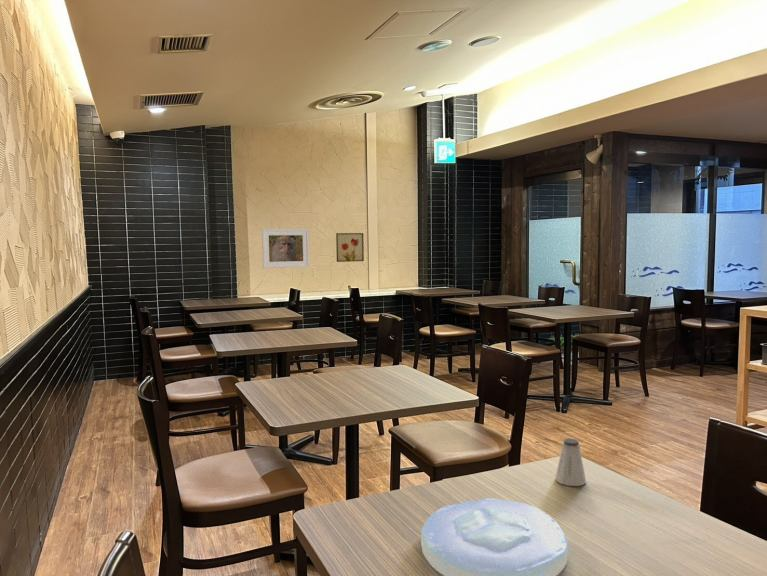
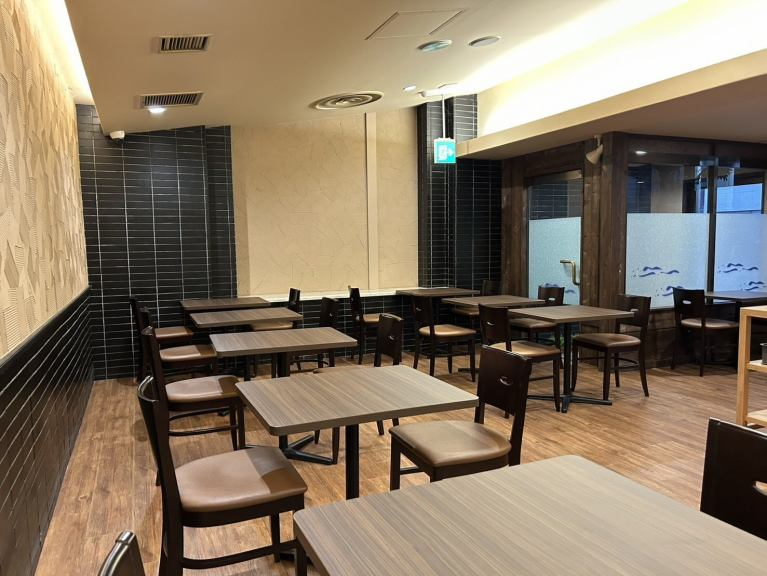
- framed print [261,228,310,269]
- saltshaker [554,437,587,487]
- wall art [335,232,365,263]
- plate [420,497,569,576]
